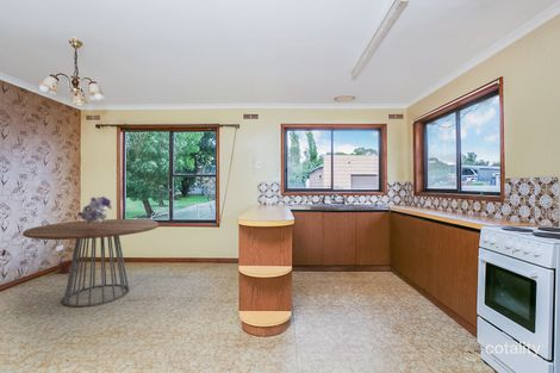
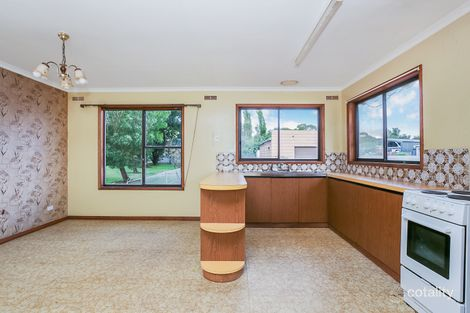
- basket [56,247,77,274]
- dining table [21,218,161,307]
- bouquet [76,195,113,224]
